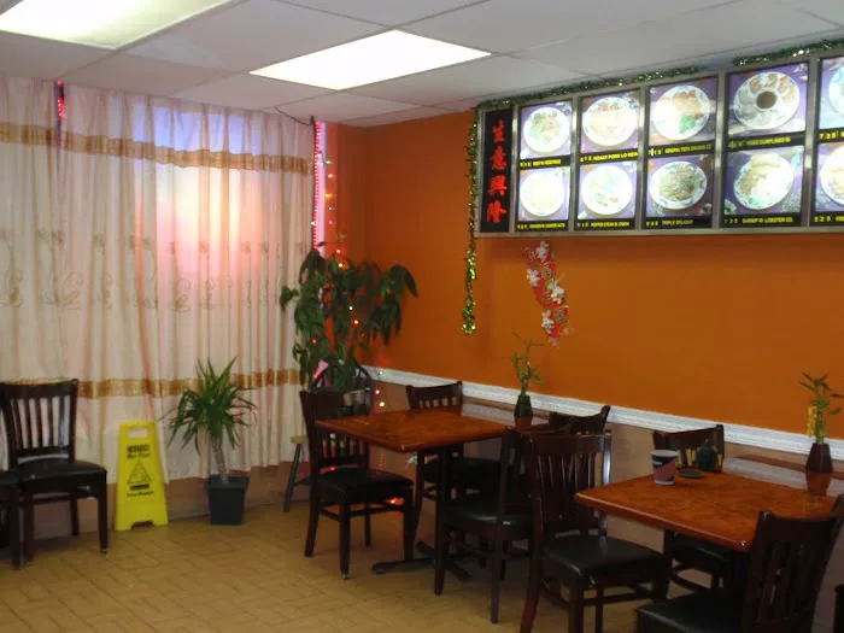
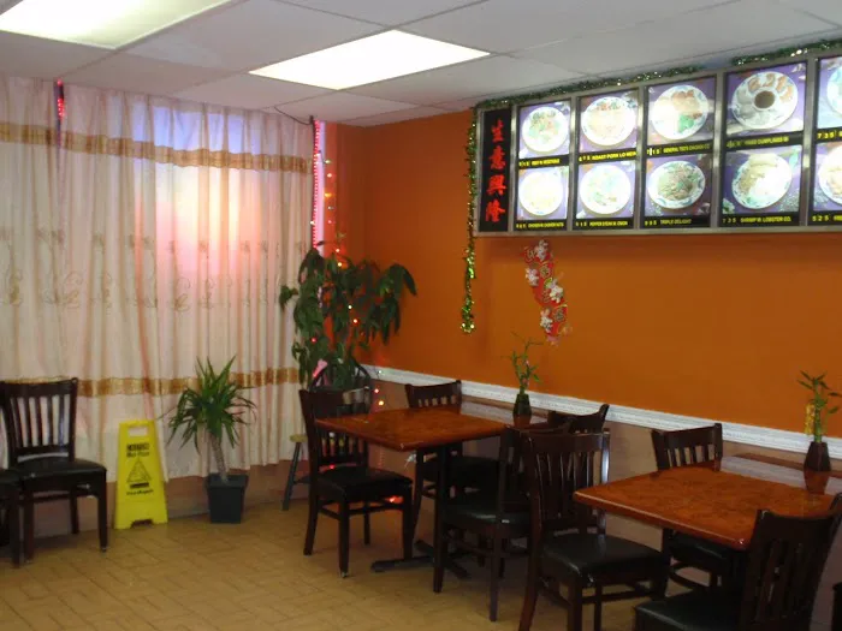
- teapot [675,439,723,479]
- cup [650,449,680,486]
